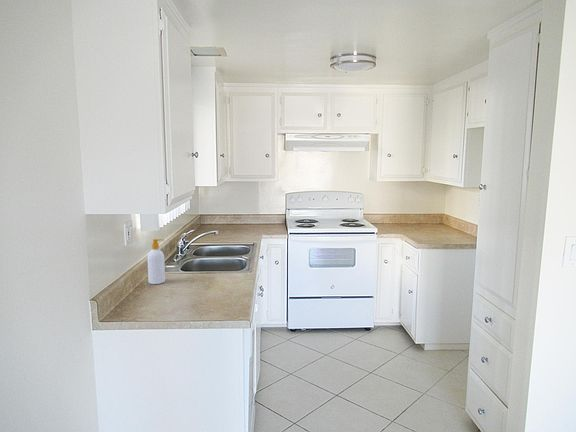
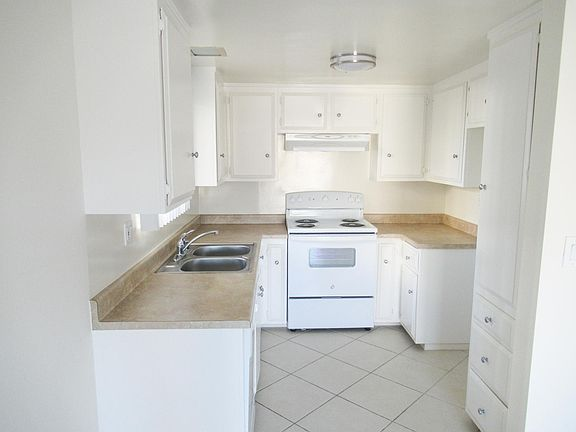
- soap bottle [146,238,166,285]
